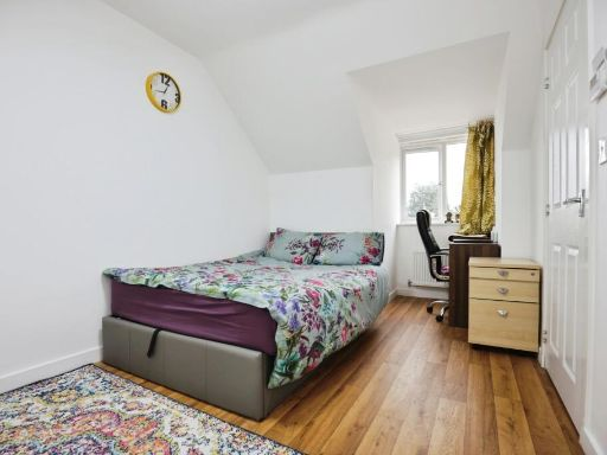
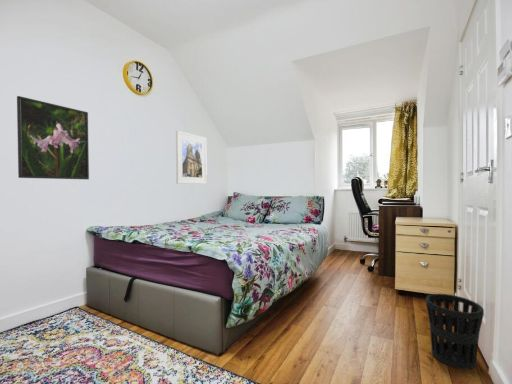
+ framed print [16,95,90,180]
+ wastebasket [425,293,485,370]
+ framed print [175,130,208,185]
